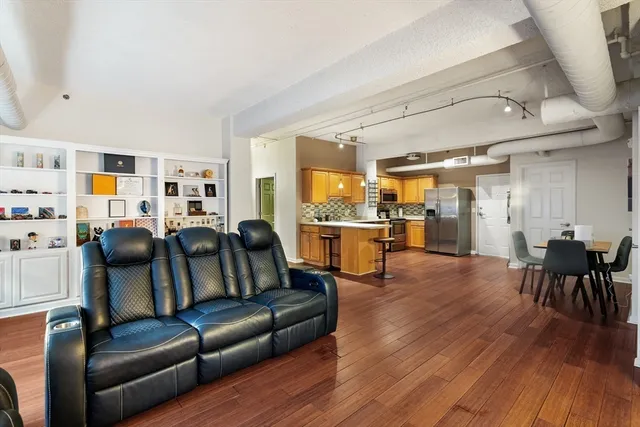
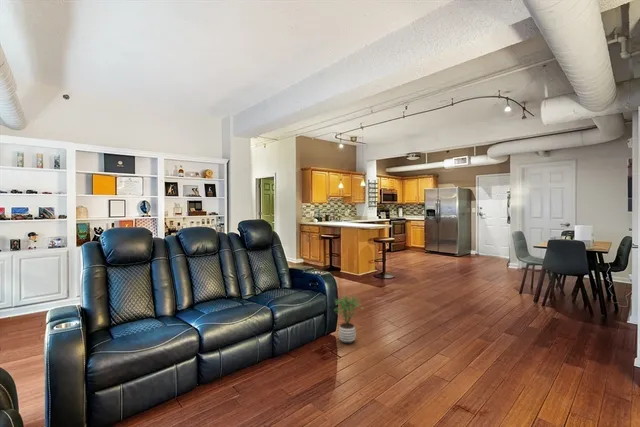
+ potted plant [333,294,365,345]
